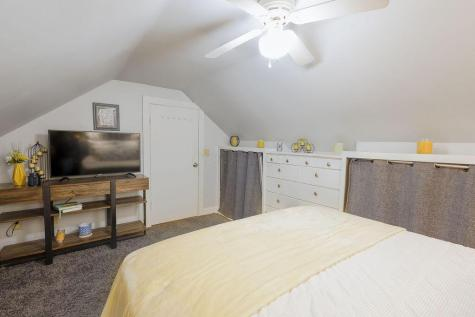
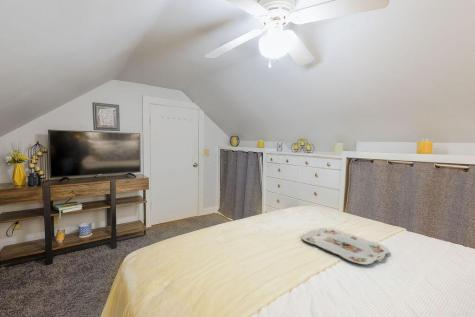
+ serving tray [300,227,390,266]
